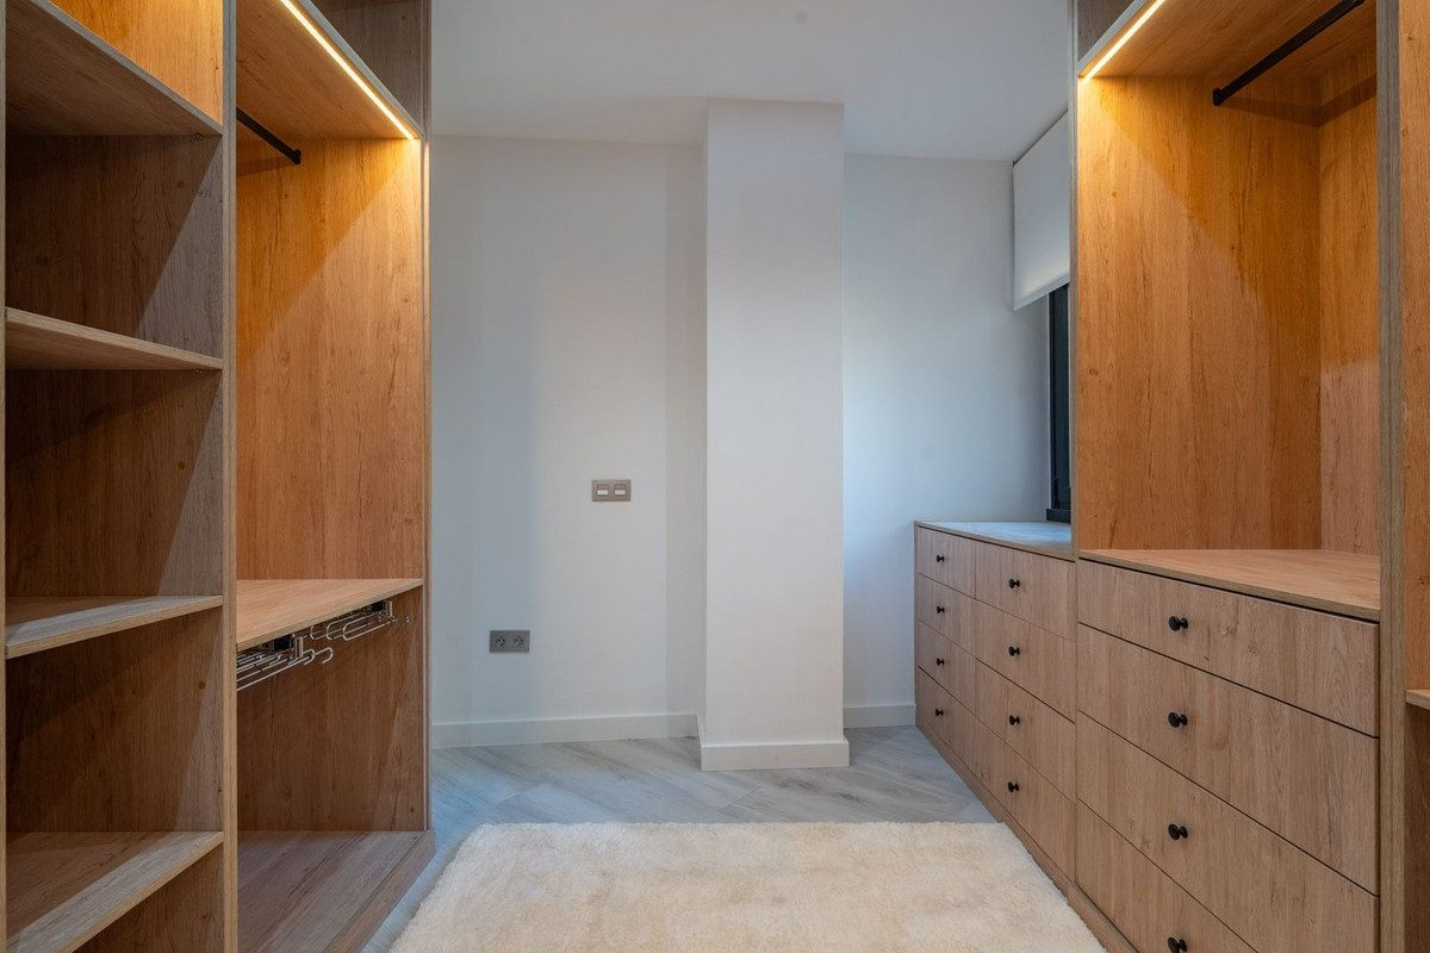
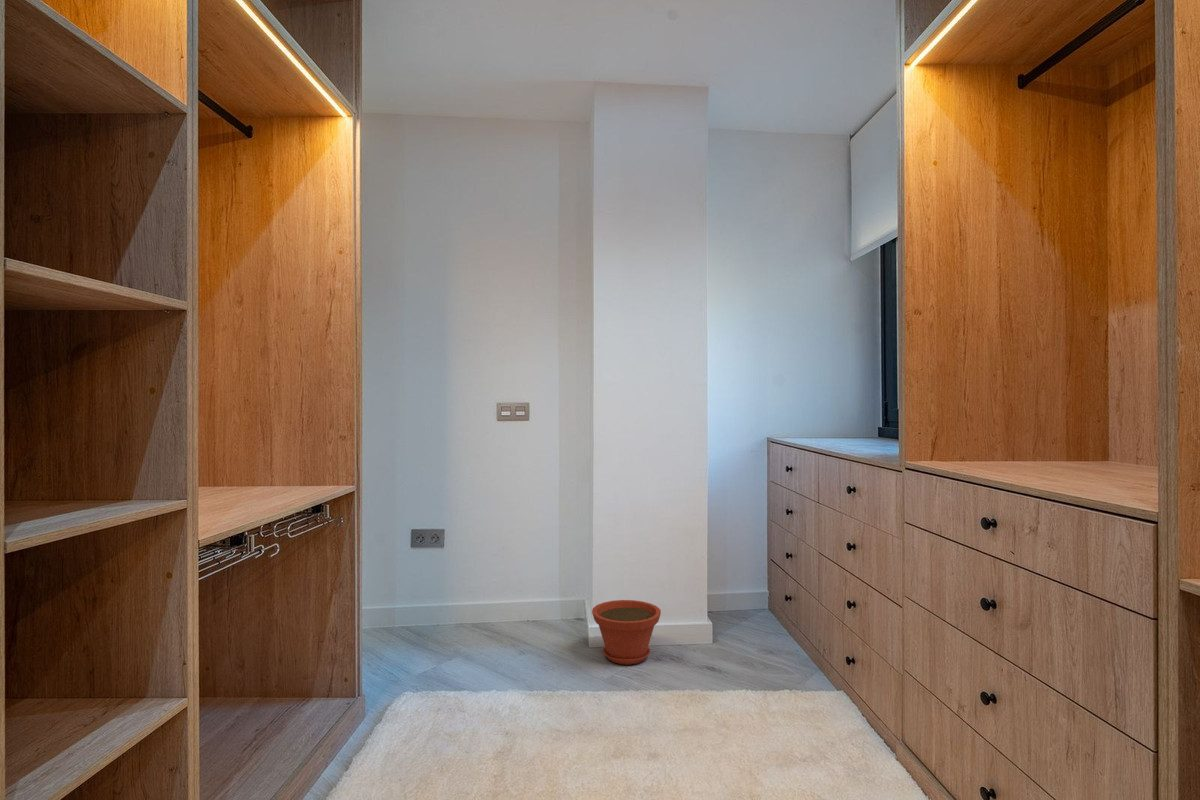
+ plant pot [591,599,662,666]
